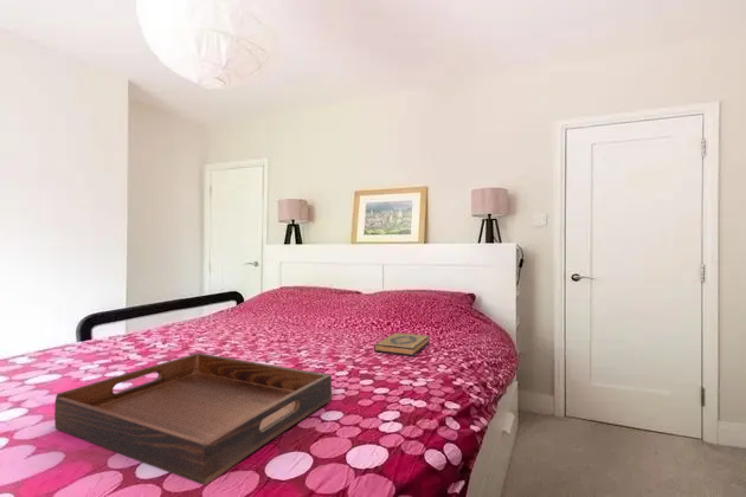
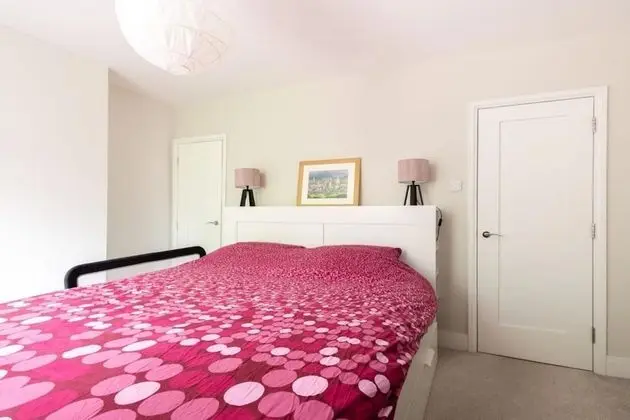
- serving tray [53,353,333,486]
- hardback book [373,331,431,357]
